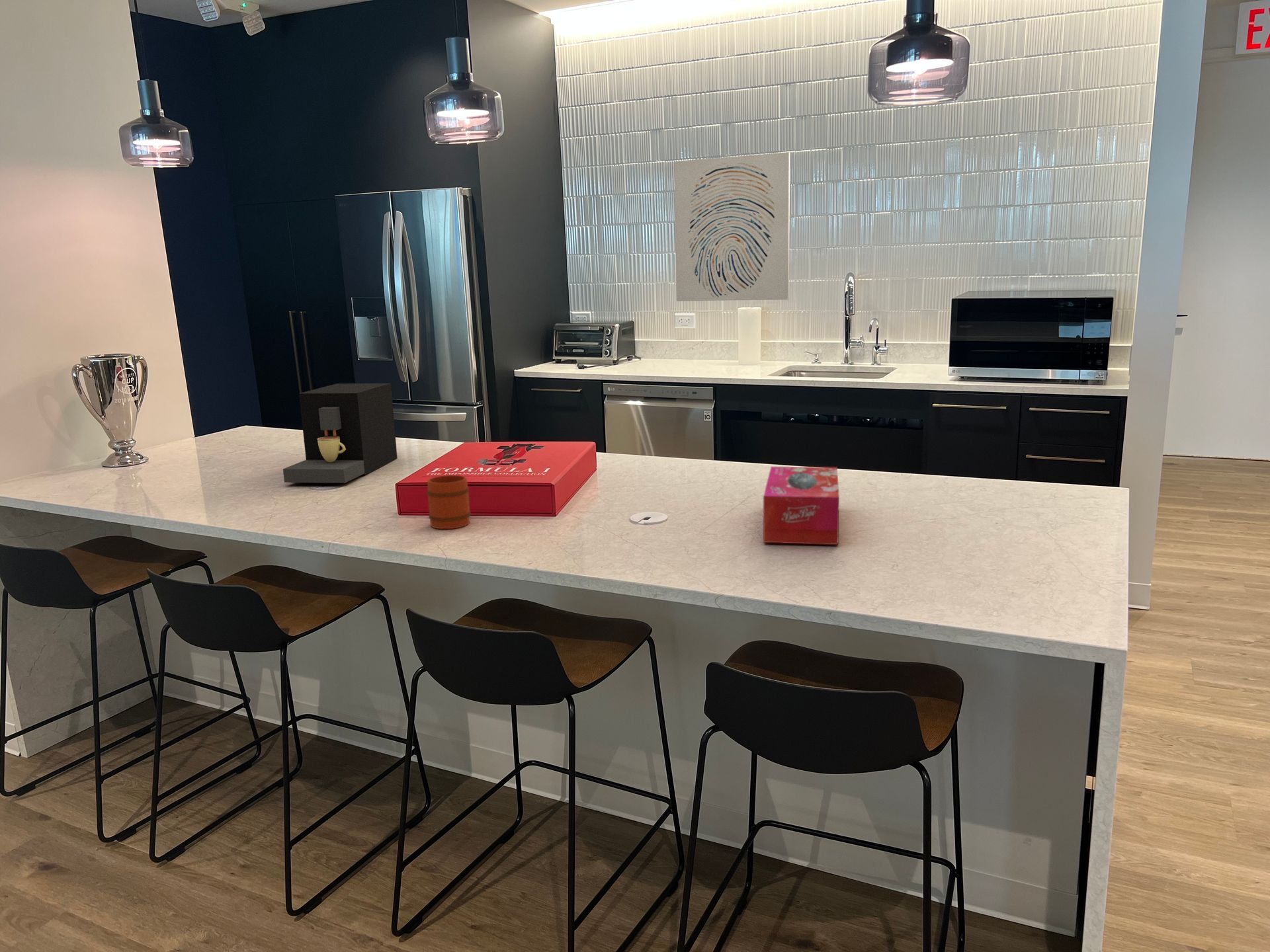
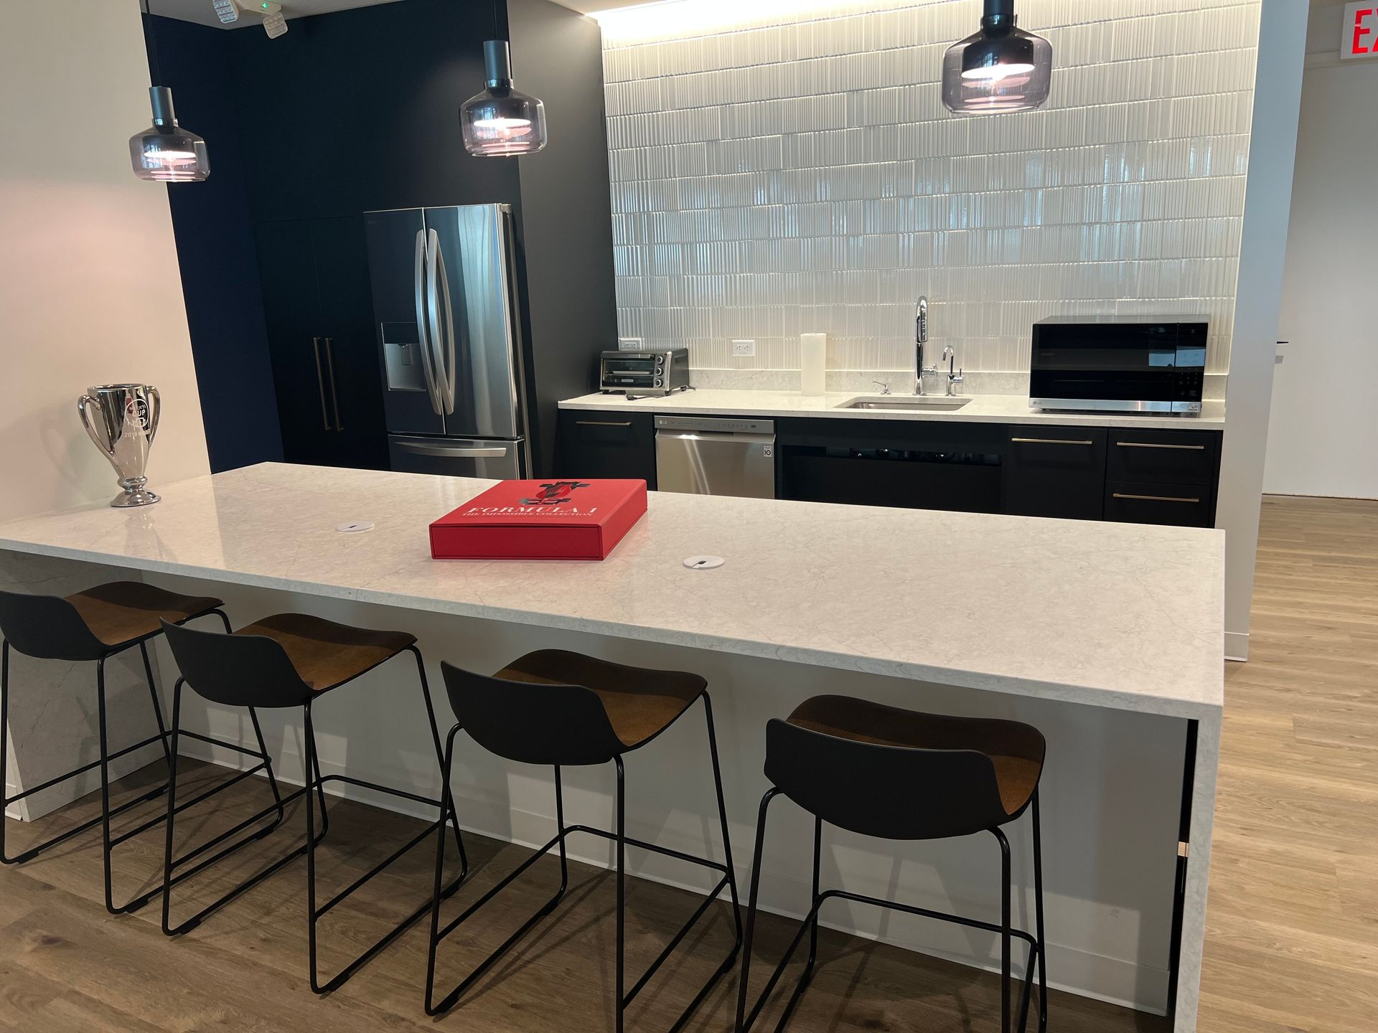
- wall art [673,151,790,301]
- coffee maker [282,383,398,484]
- tissue box [763,466,840,545]
- mug [426,475,472,530]
